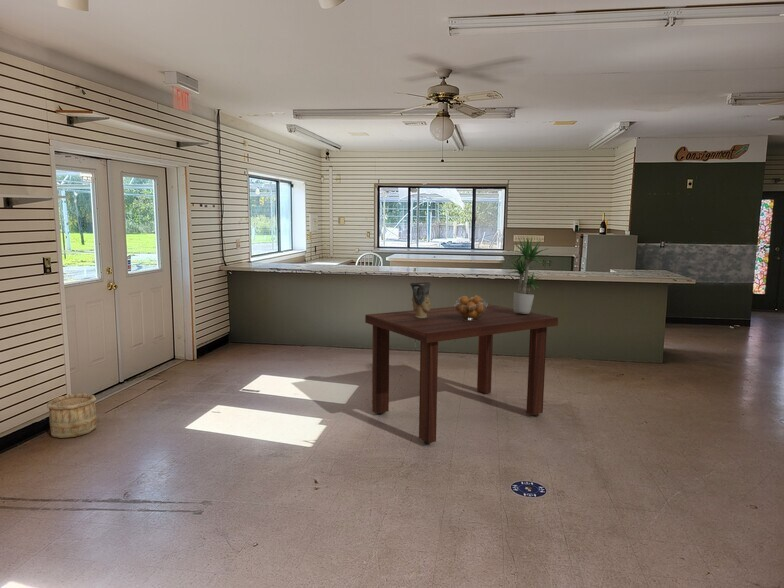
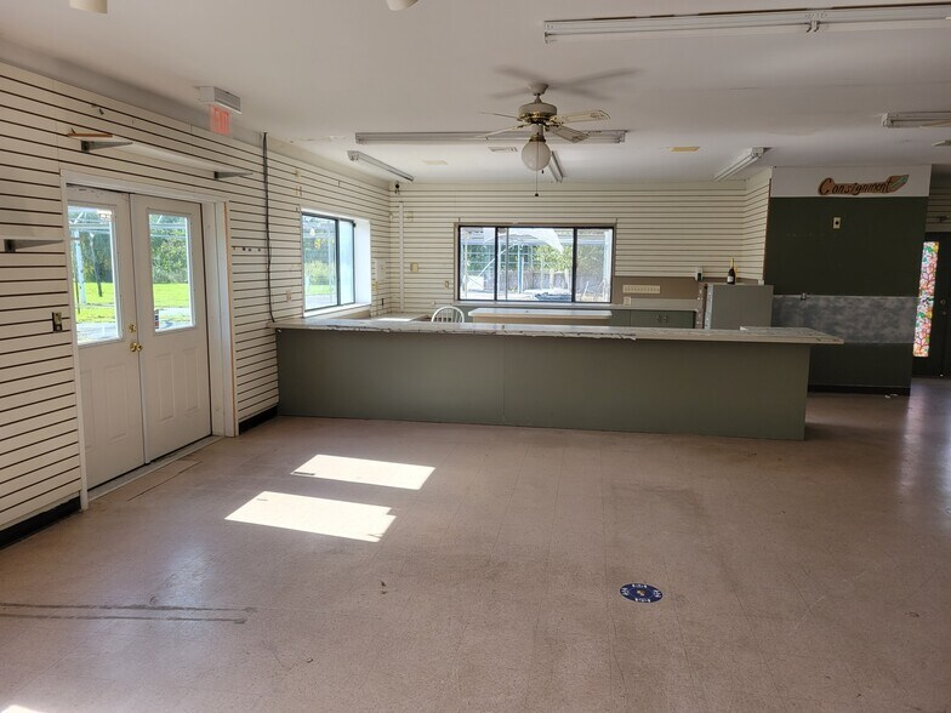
- fruit basket [453,295,488,321]
- wooden bucket [46,392,97,439]
- potted plant [504,236,552,314]
- dining table [364,303,559,445]
- vase [409,281,432,318]
